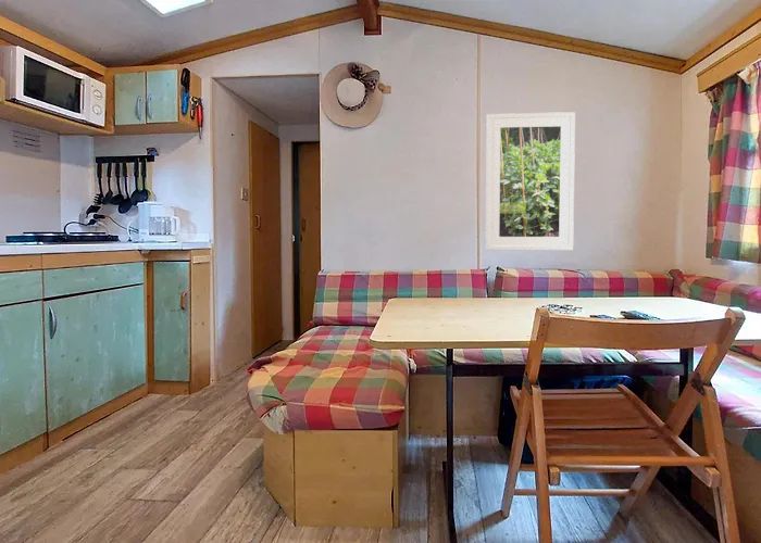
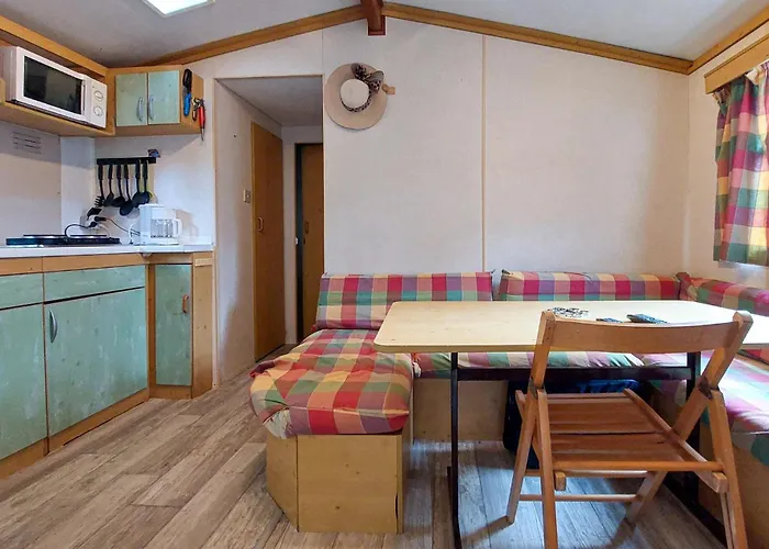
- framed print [484,111,576,251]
